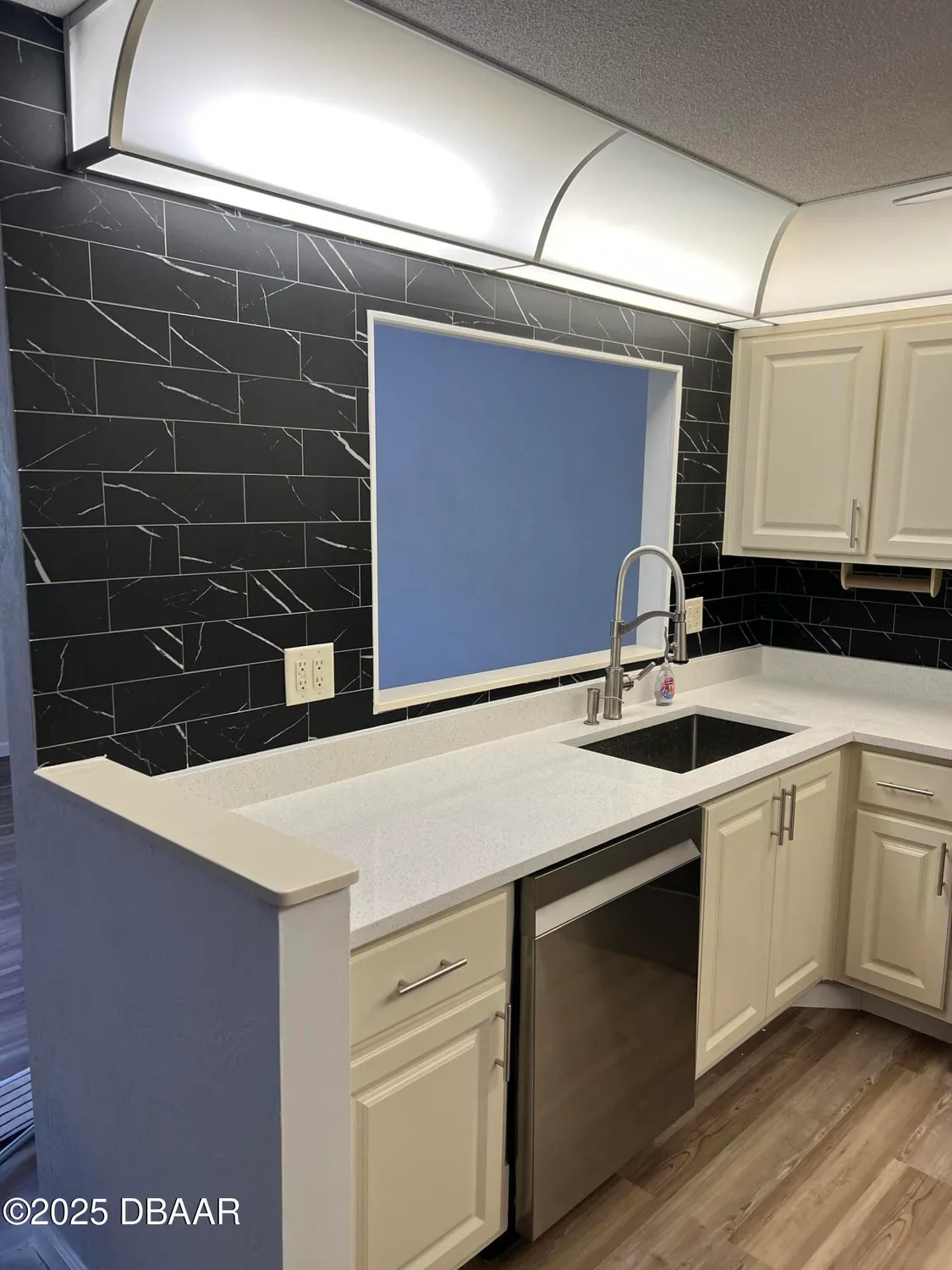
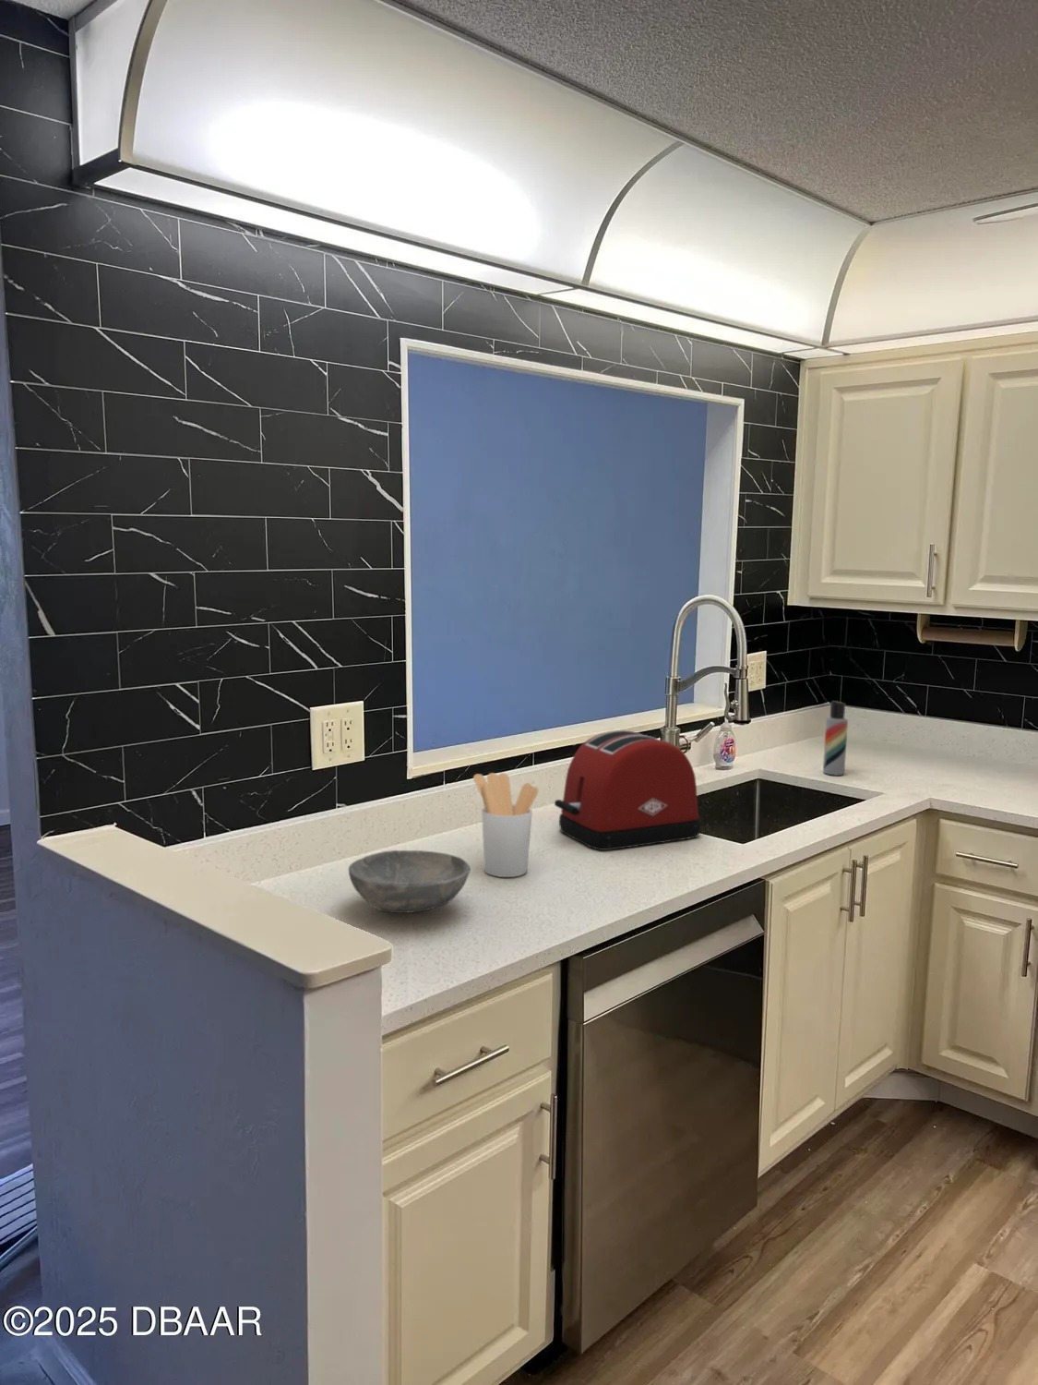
+ toaster [554,730,701,852]
+ utensil holder [472,772,539,878]
+ lotion bottle [822,700,849,776]
+ bowl [348,850,471,914]
